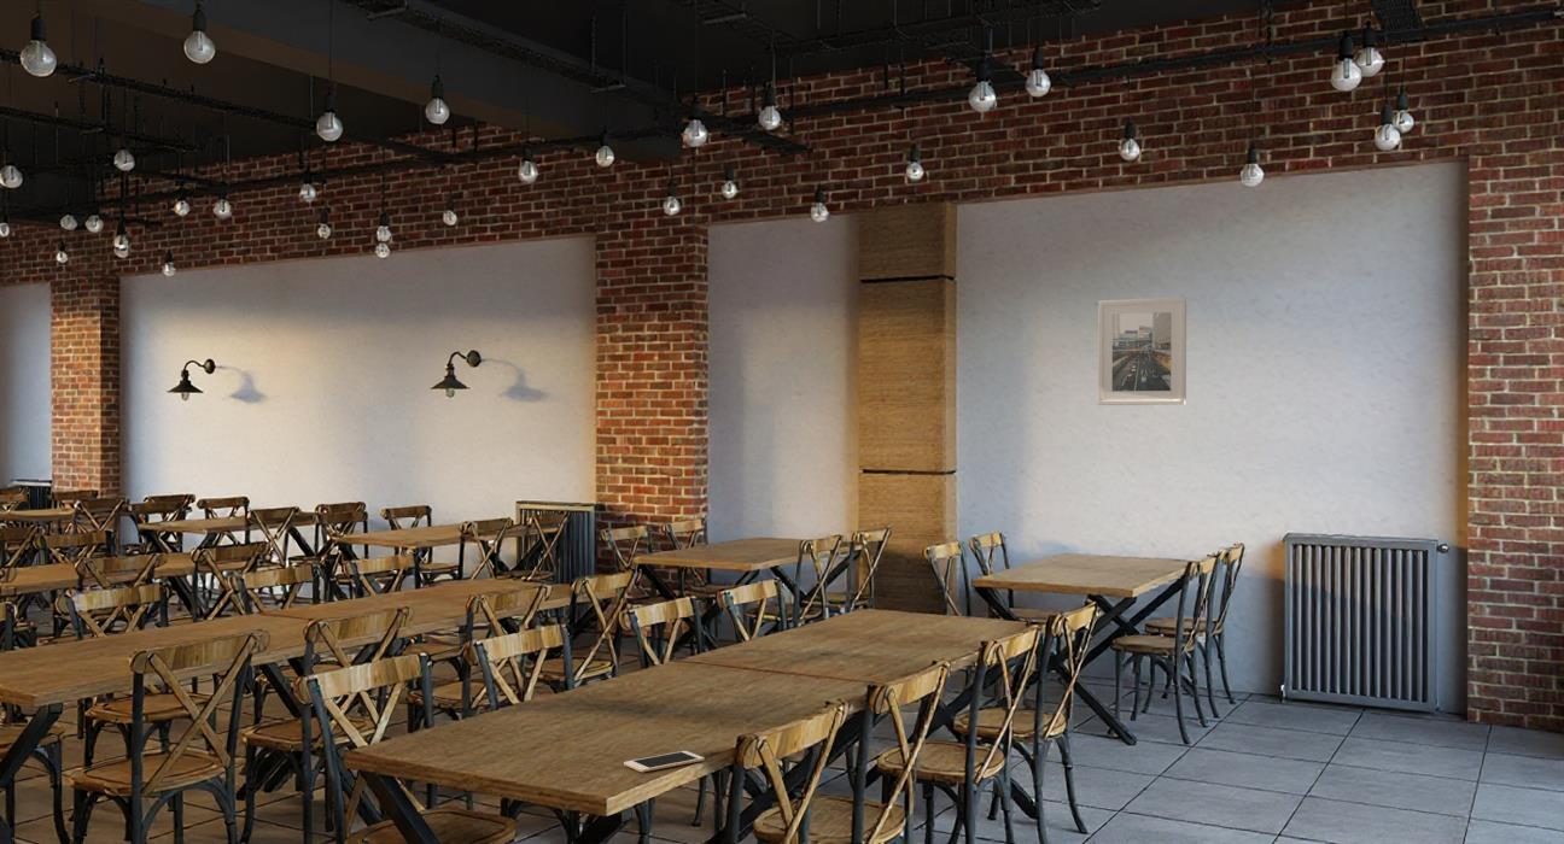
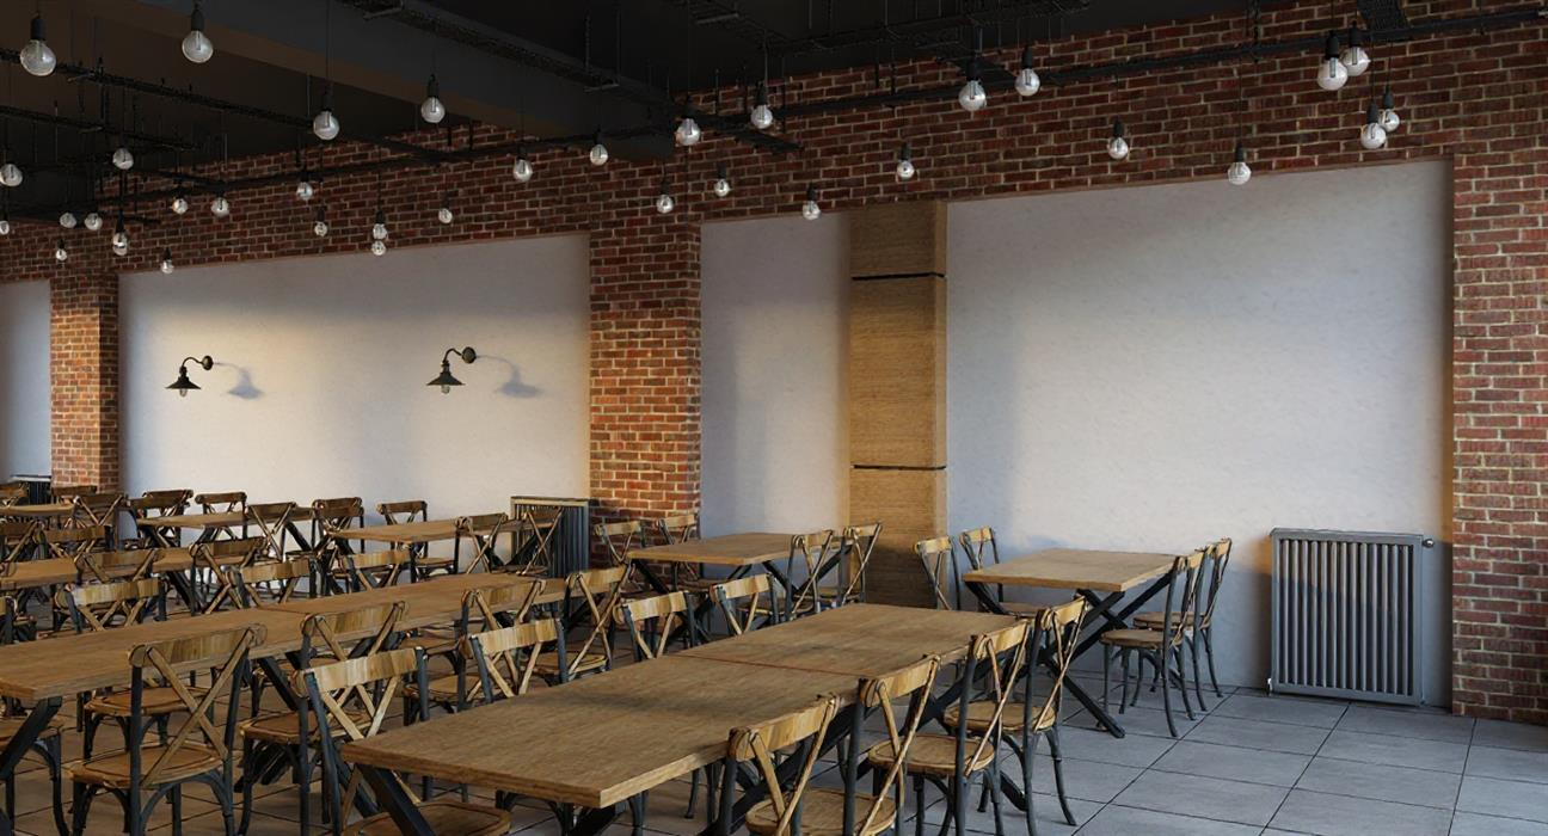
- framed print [1097,297,1187,406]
- cell phone [623,750,706,773]
